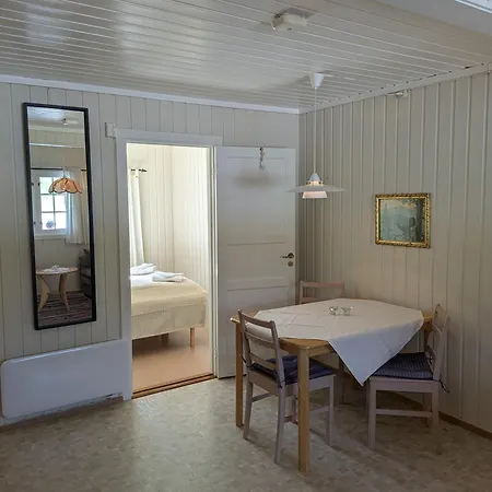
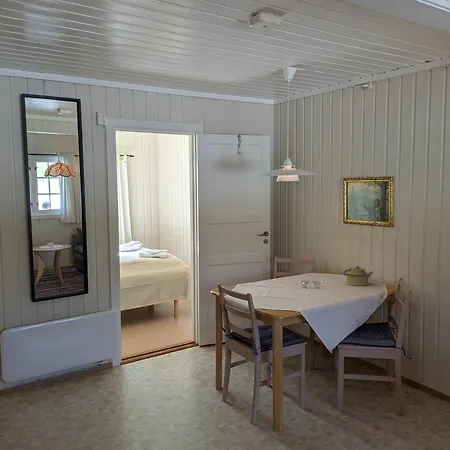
+ kettle [343,265,374,287]
